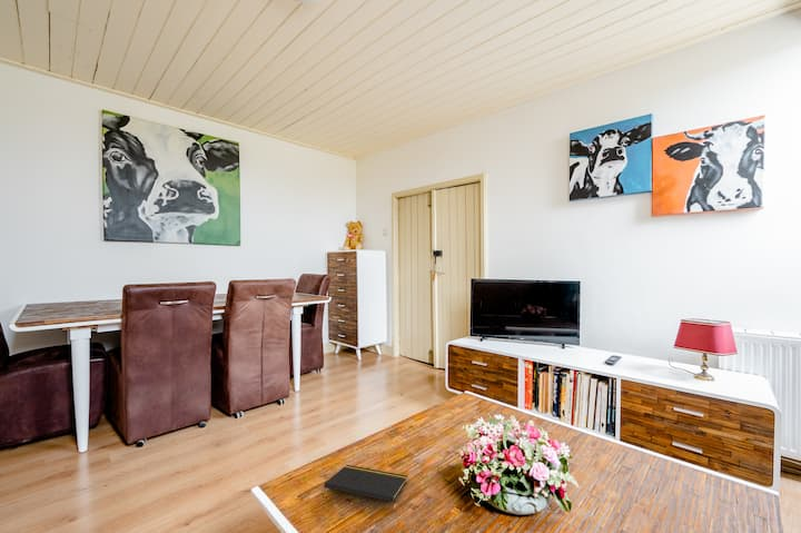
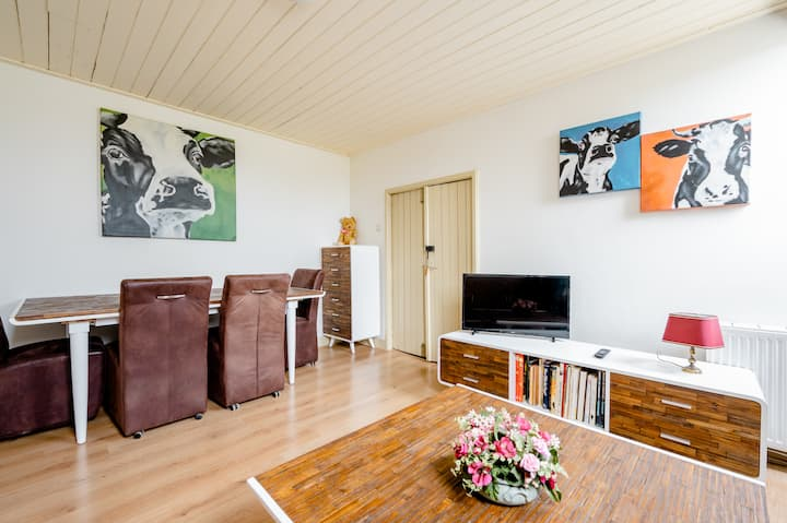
- notepad [323,464,408,513]
